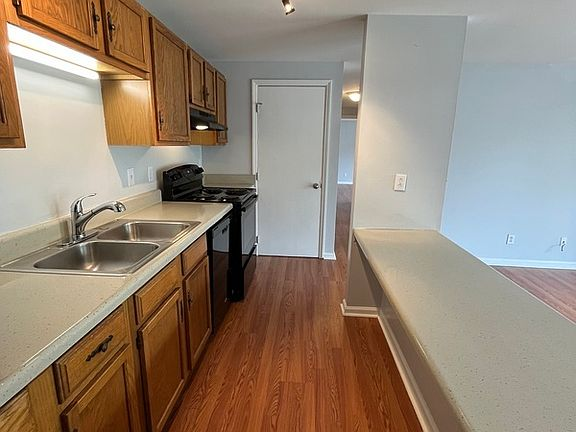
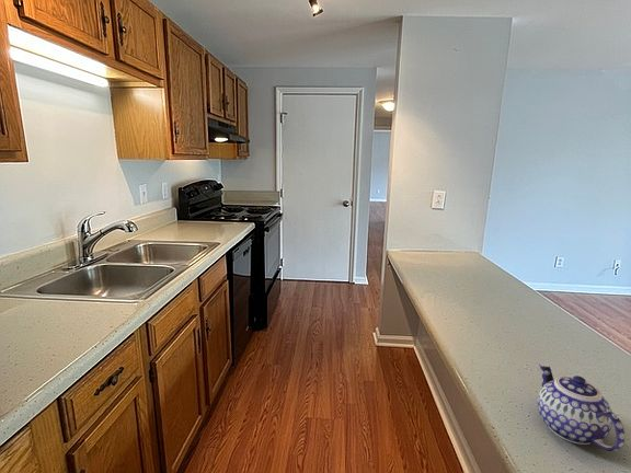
+ teapot [537,362,626,452]
